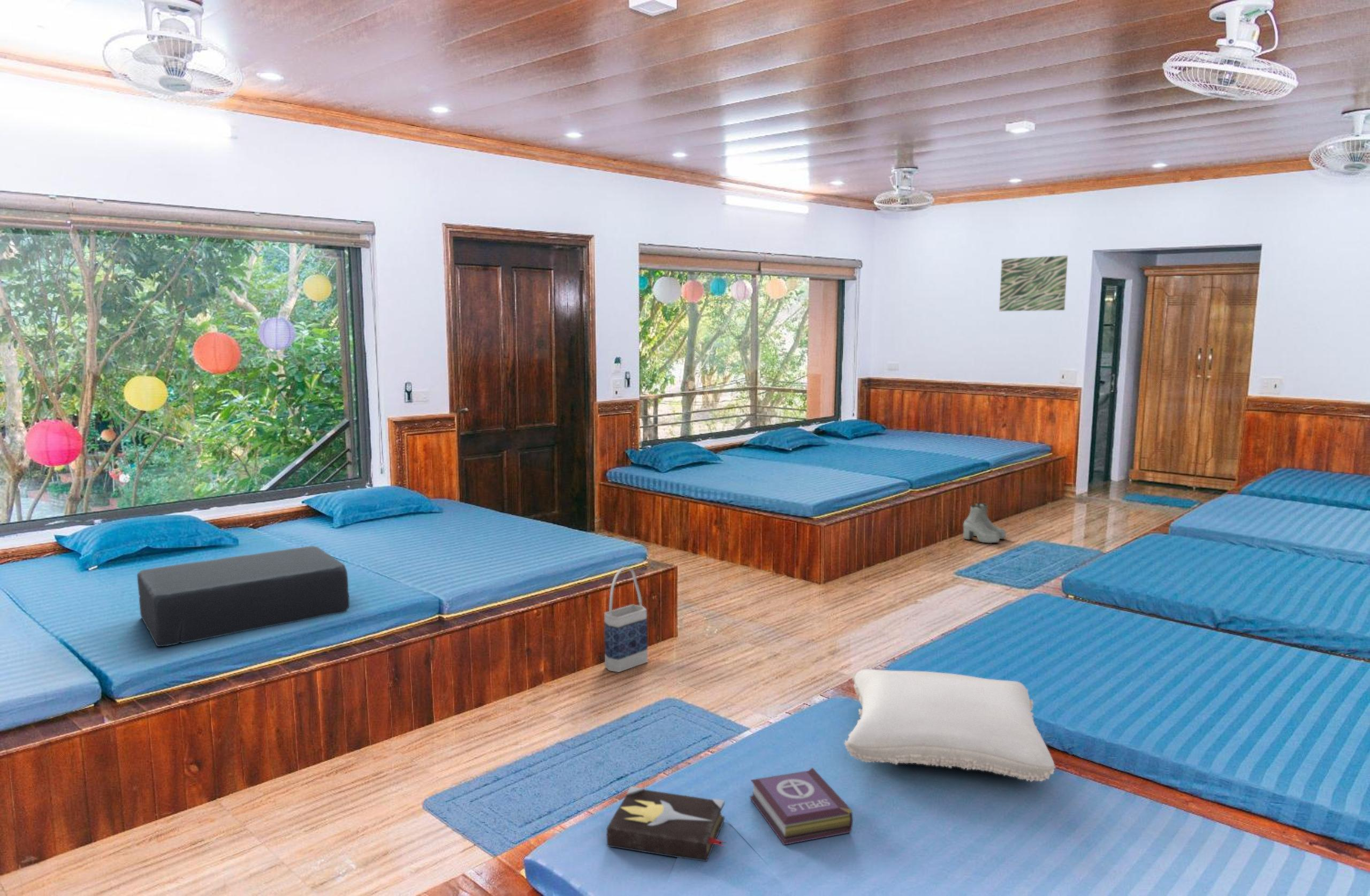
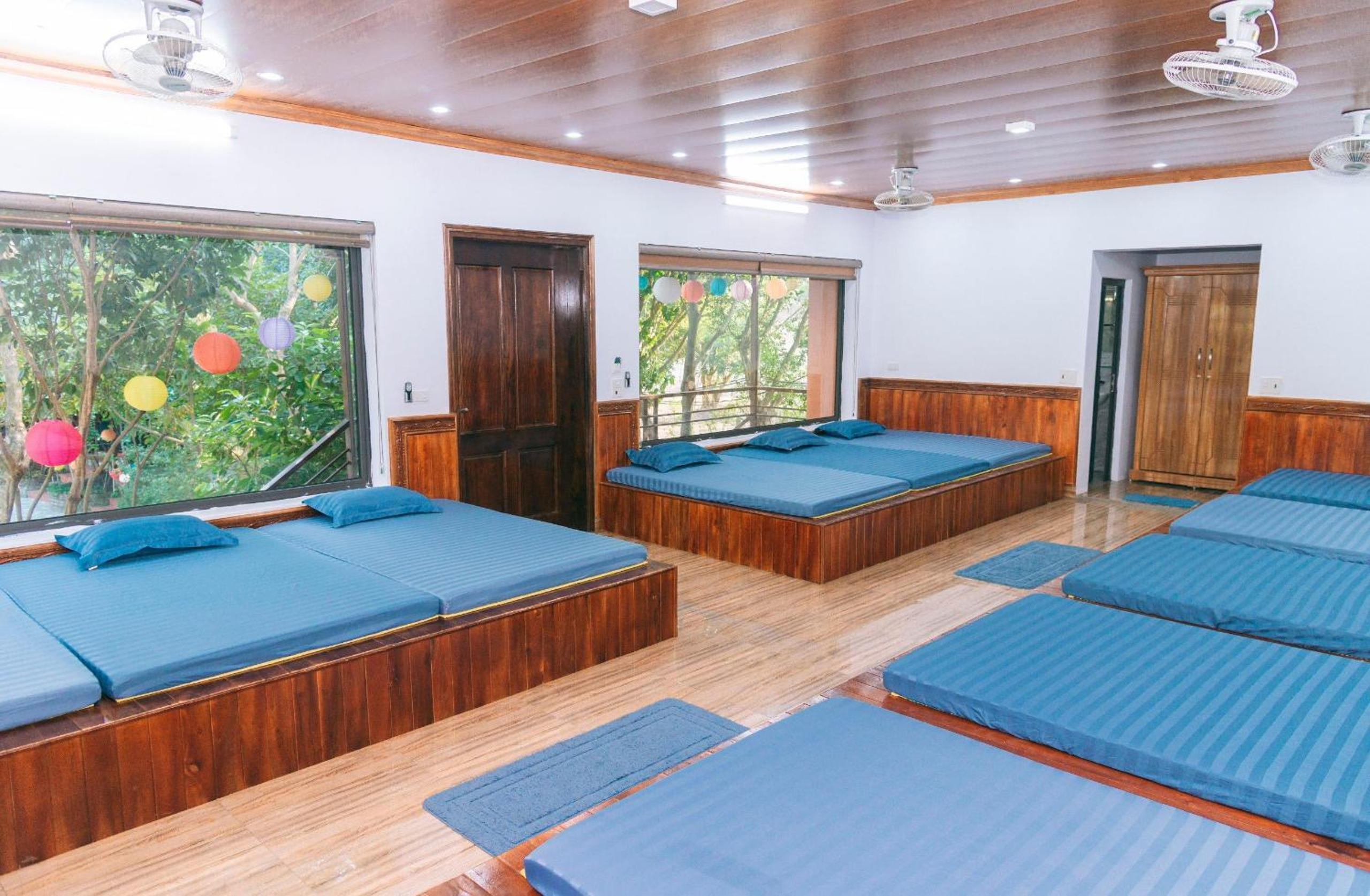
- boots [963,503,1007,544]
- wall art [999,255,1068,312]
- book [750,767,854,846]
- bag [604,567,648,673]
- hardback book [606,786,727,862]
- cushion [136,545,350,647]
- pillow [843,669,1056,783]
